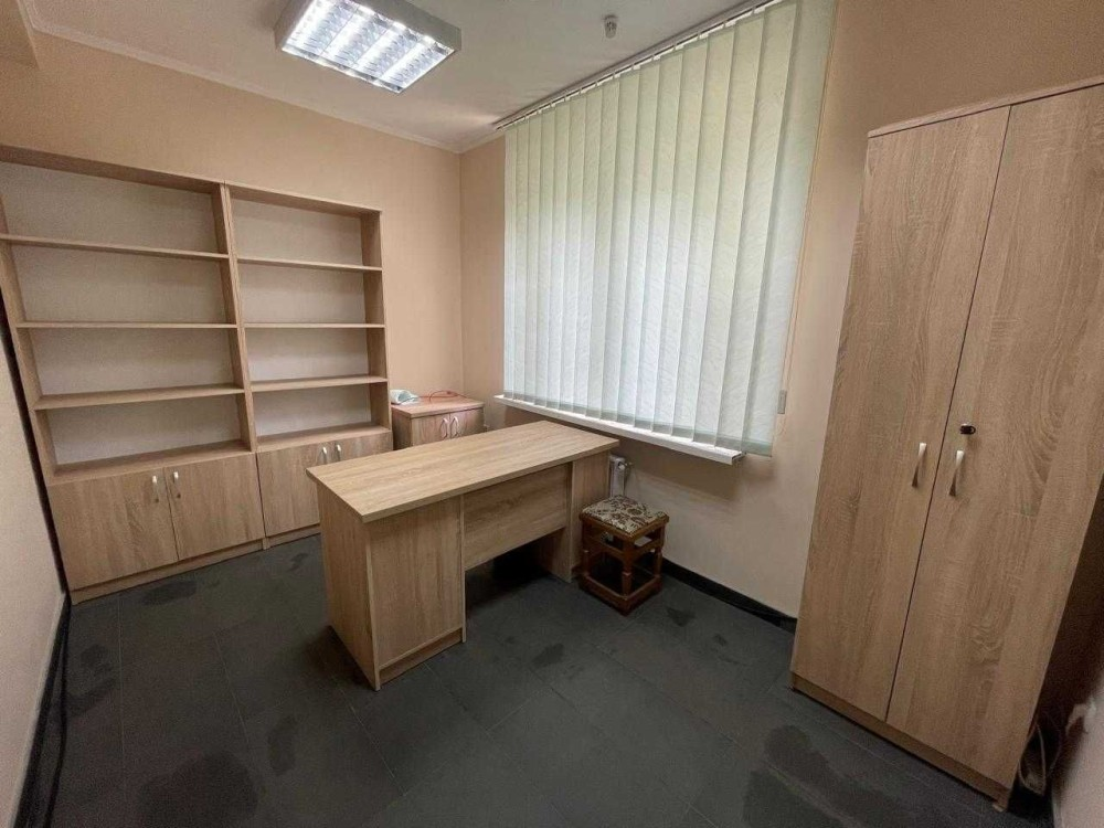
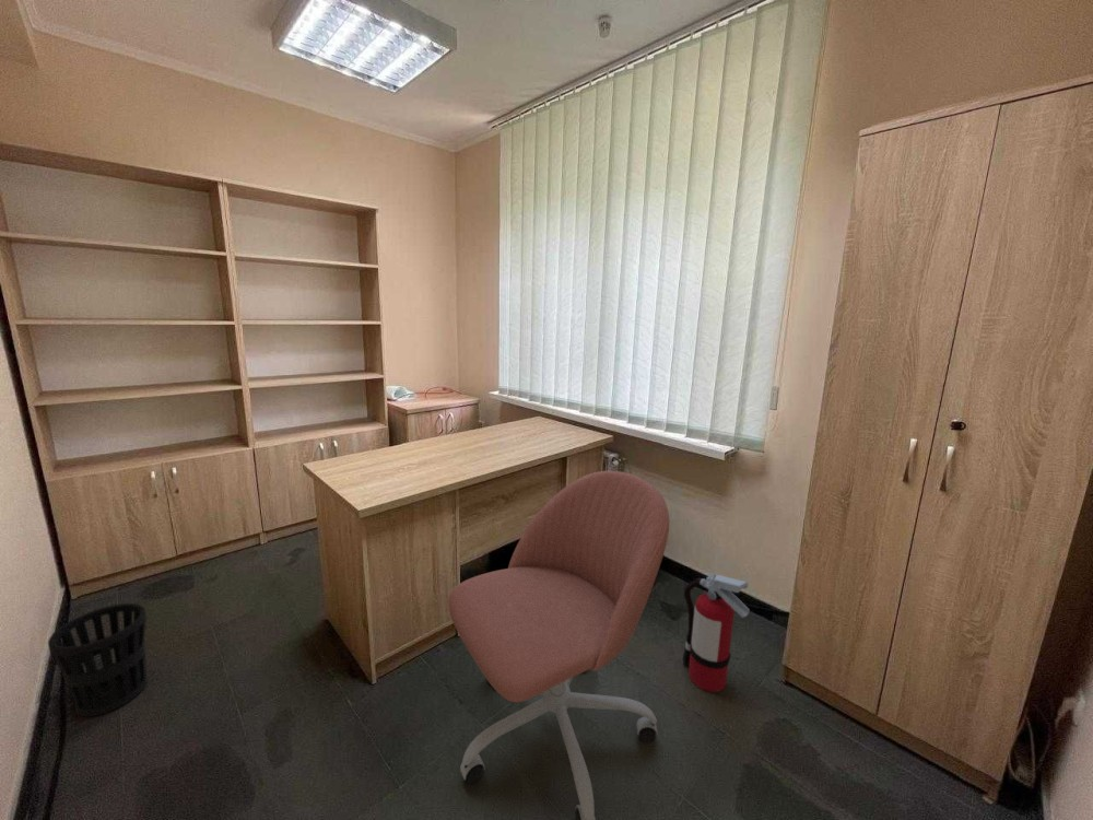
+ fire extinguisher [681,573,751,693]
+ wastebasket [47,602,149,717]
+ office chair [448,470,670,820]
